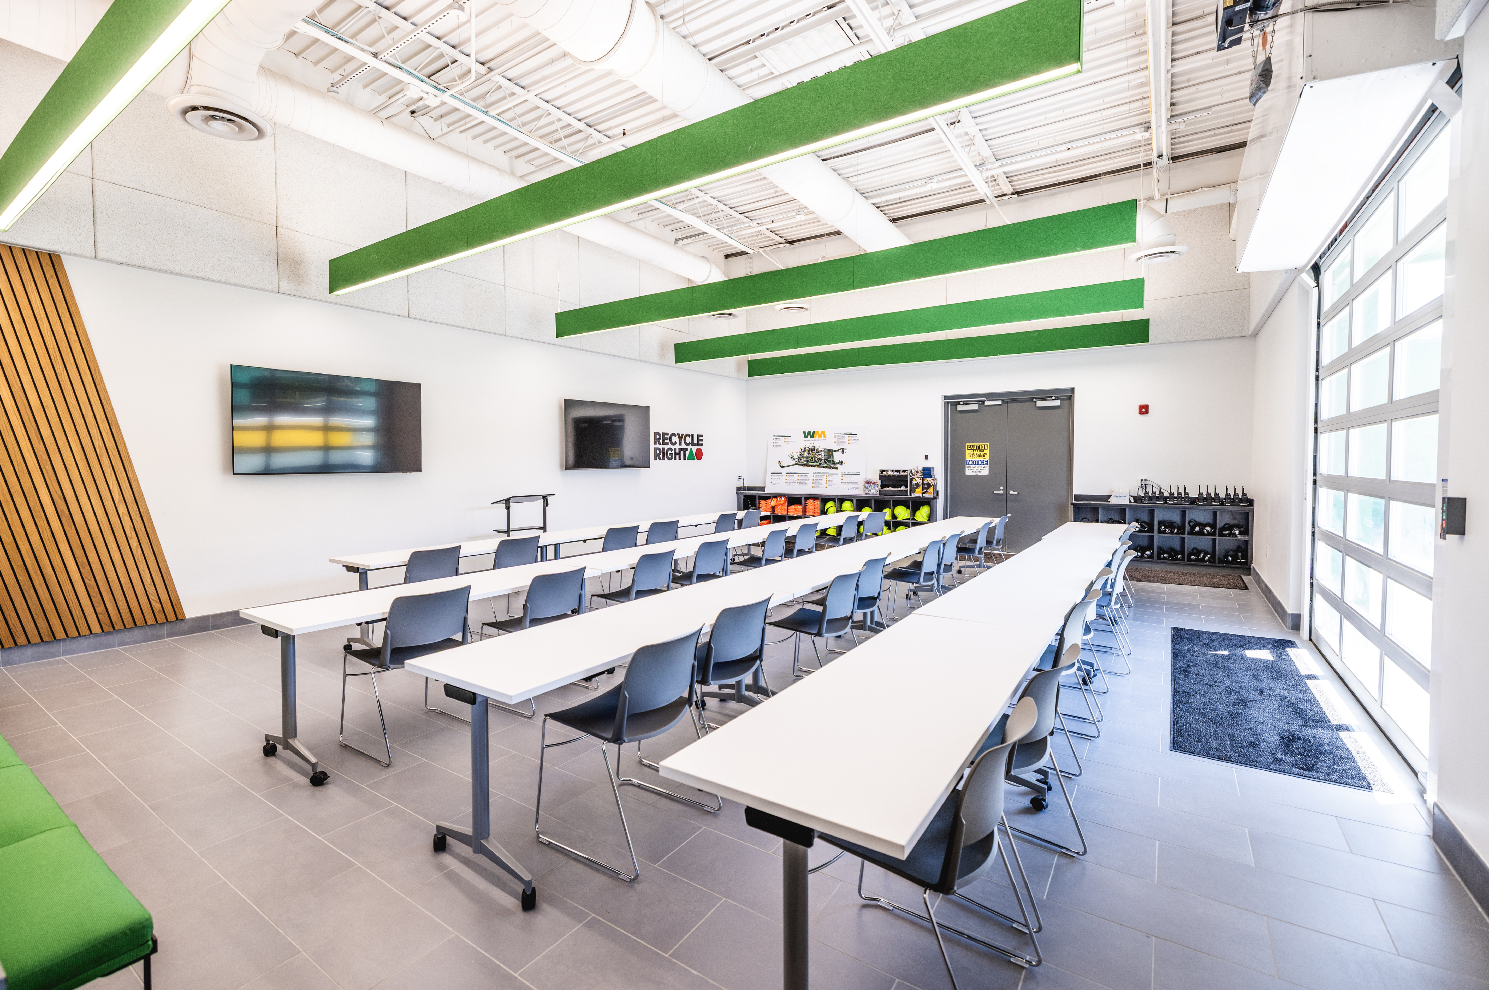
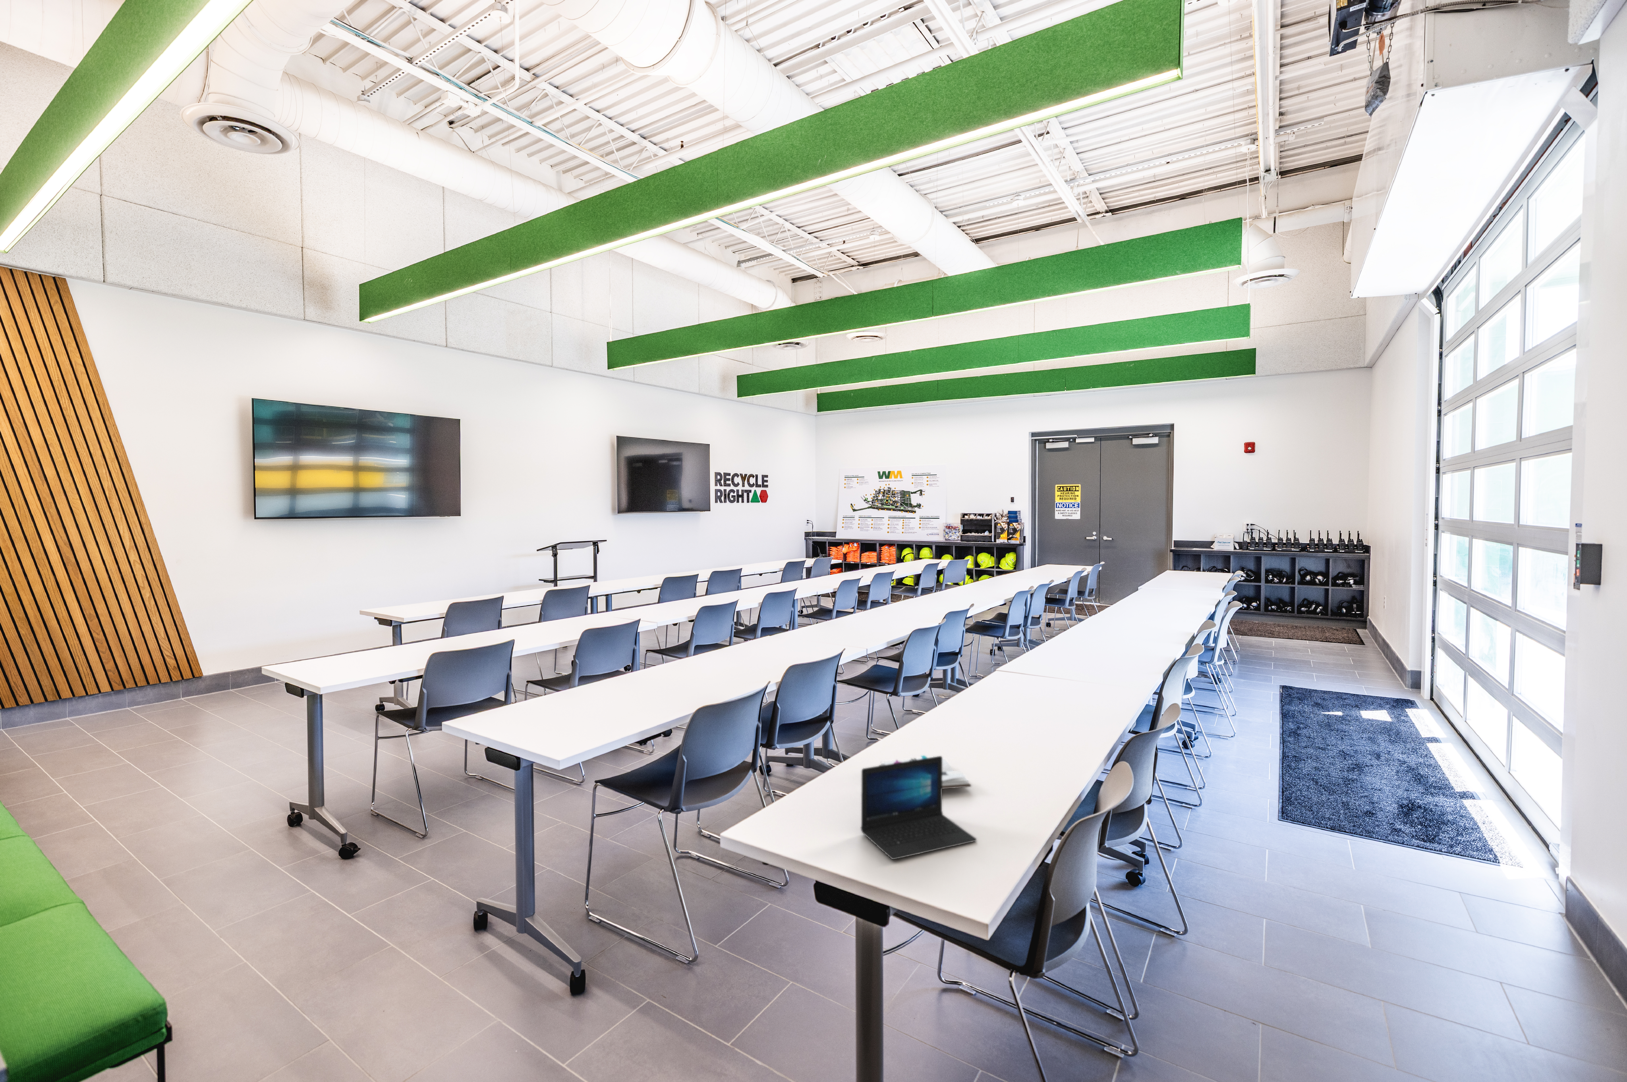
+ laptop [860,755,977,860]
+ book [878,755,971,790]
